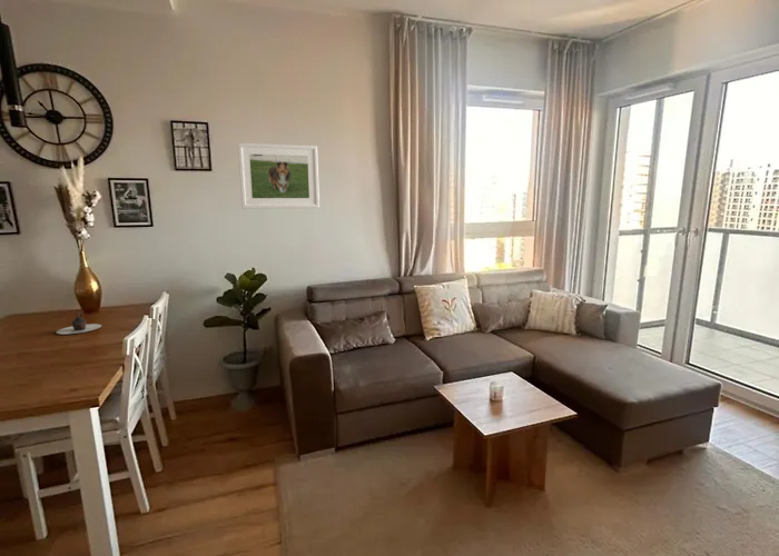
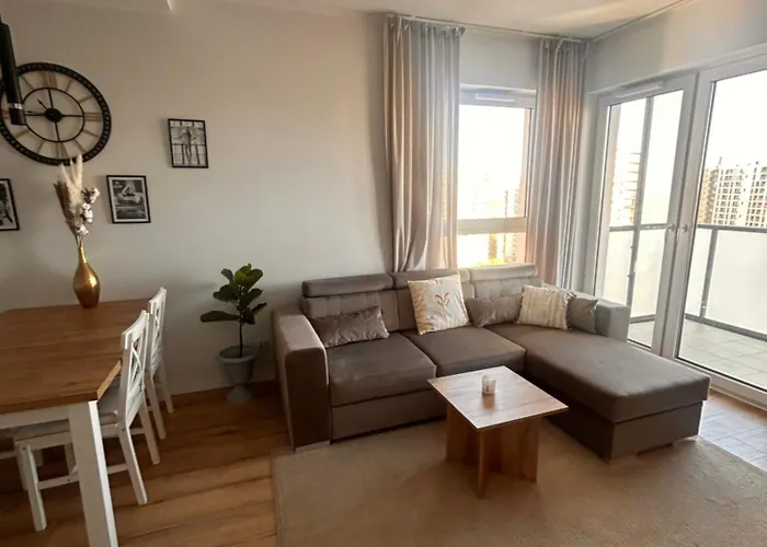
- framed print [237,141,321,210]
- teapot [56,312,102,335]
